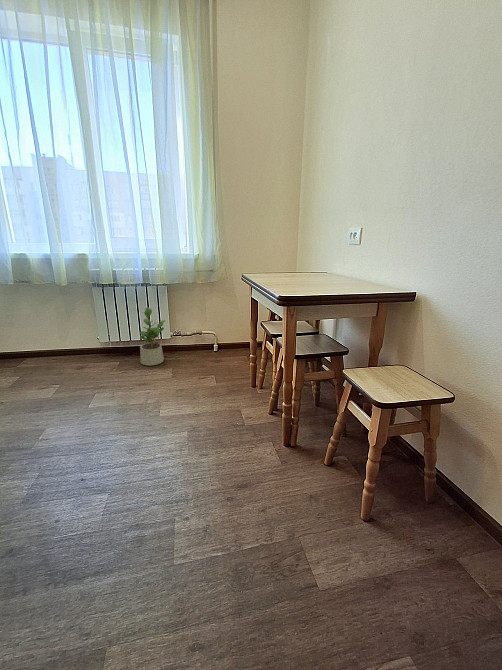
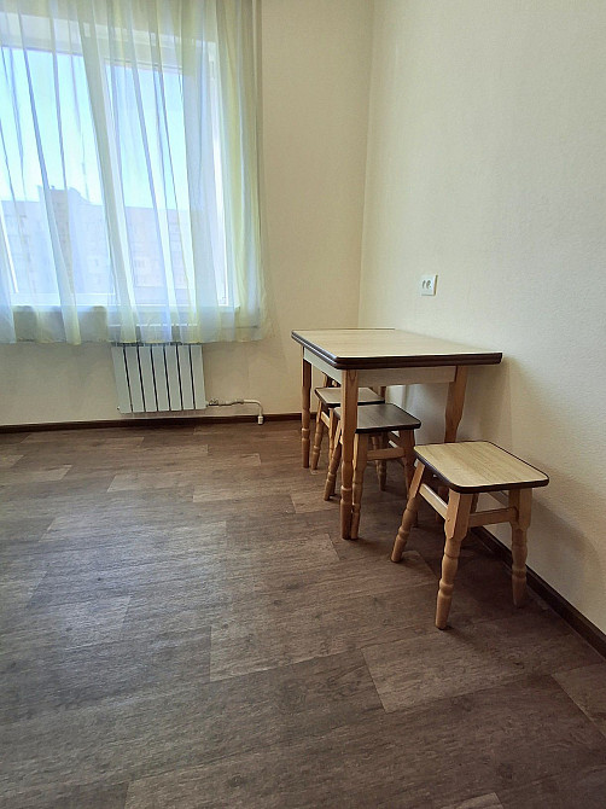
- potted plant [139,307,166,366]
